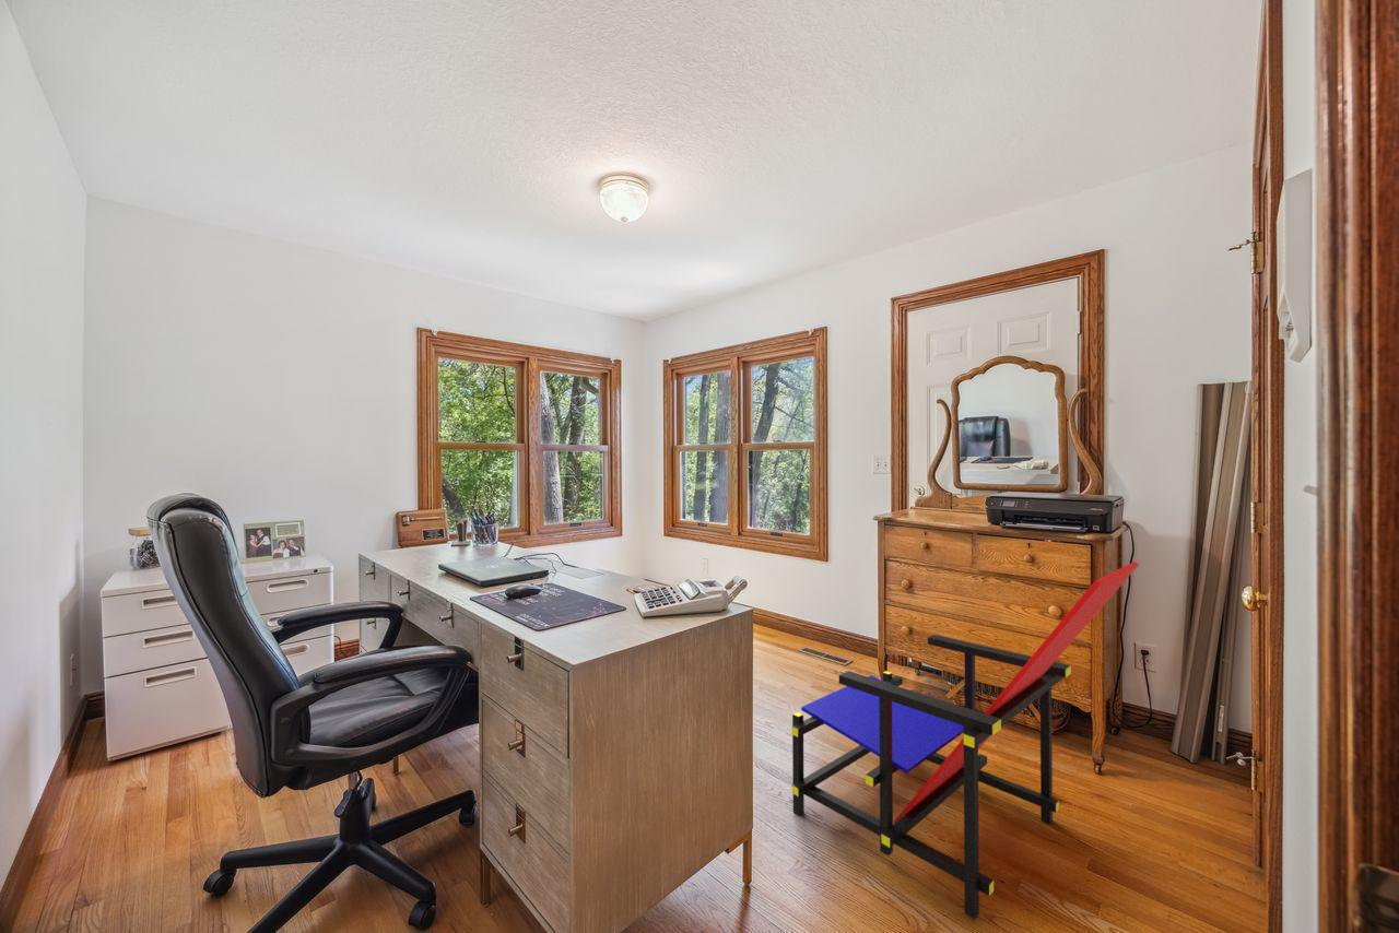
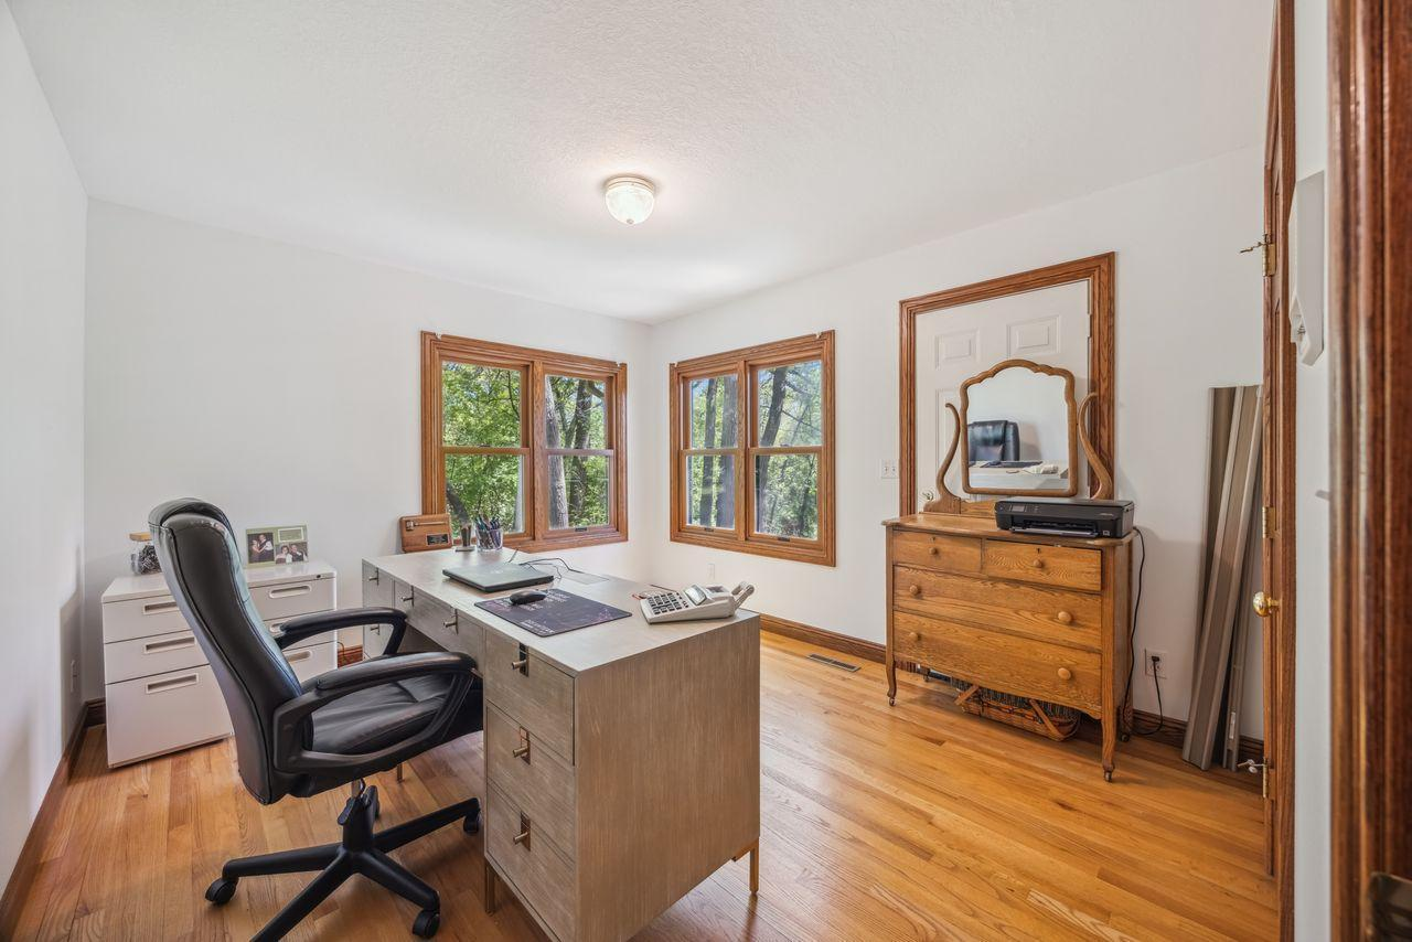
- lounge chair [790,560,1140,920]
